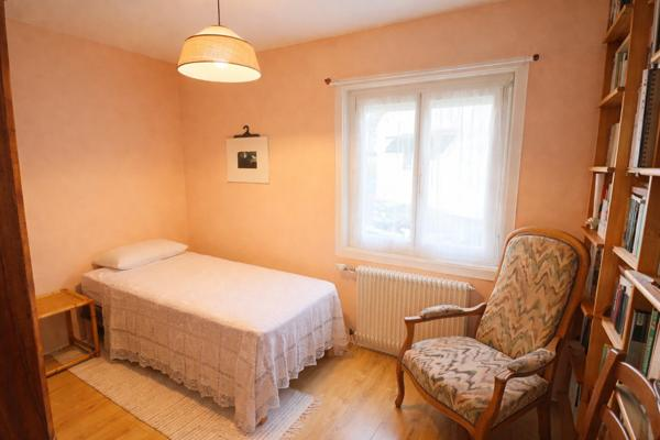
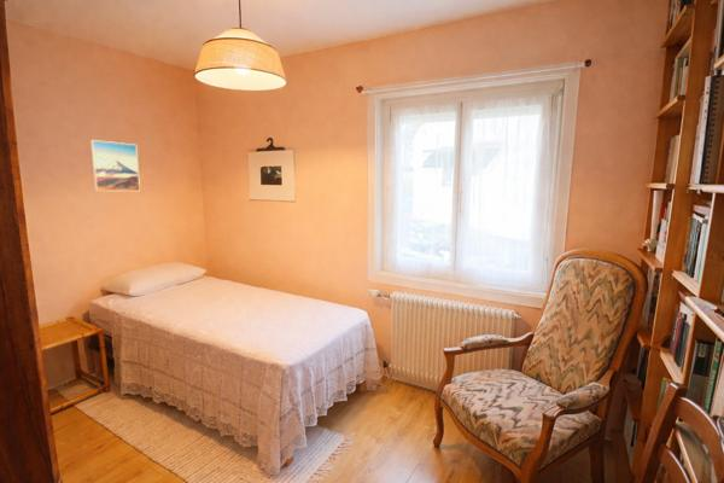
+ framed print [89,139,141,192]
